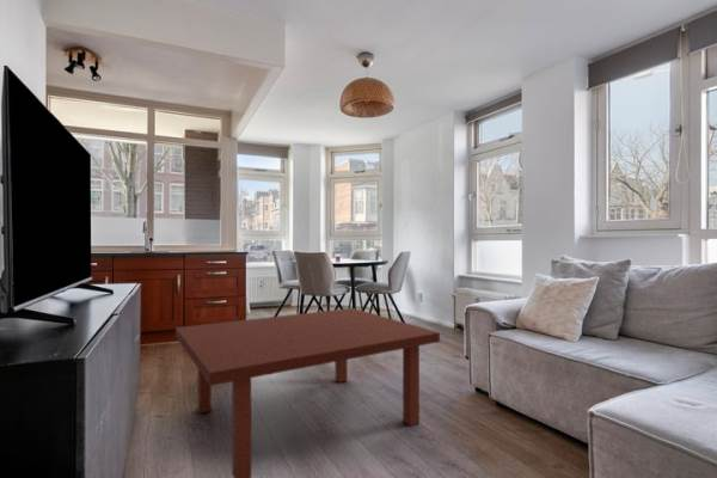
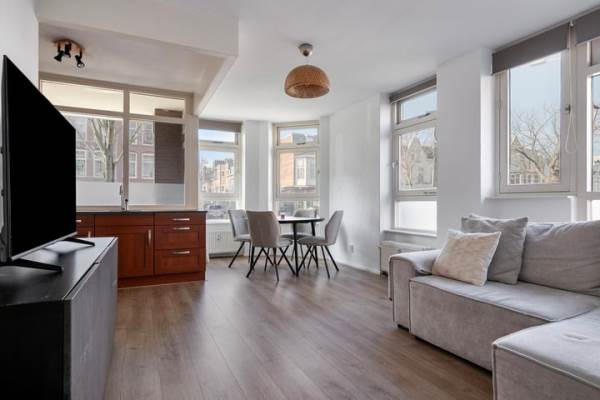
- coffee table [174,307,441,478]
